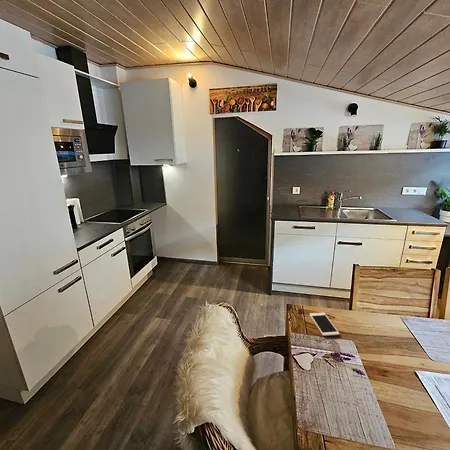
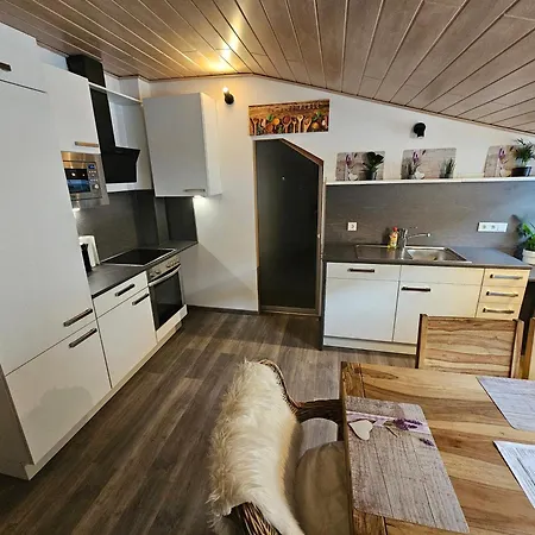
- cell phone [308,312,340,337]
